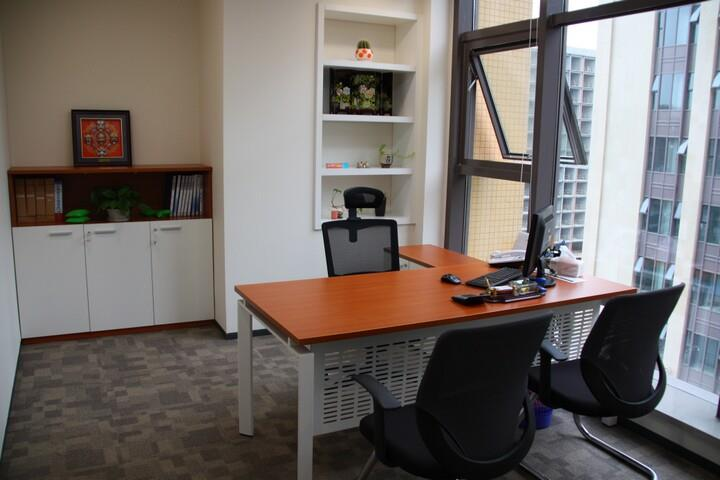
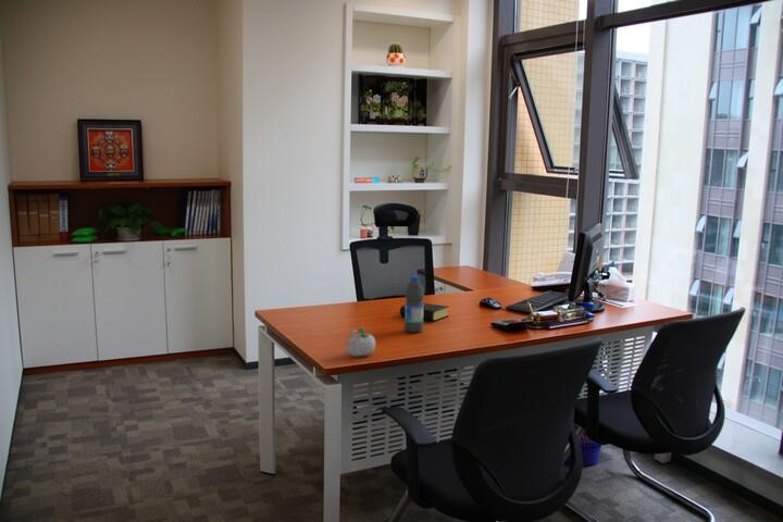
+ water bottle [403,275,425,334]
+ book [399,301,450,322]
+ succulent planter [345,326,376,358]
